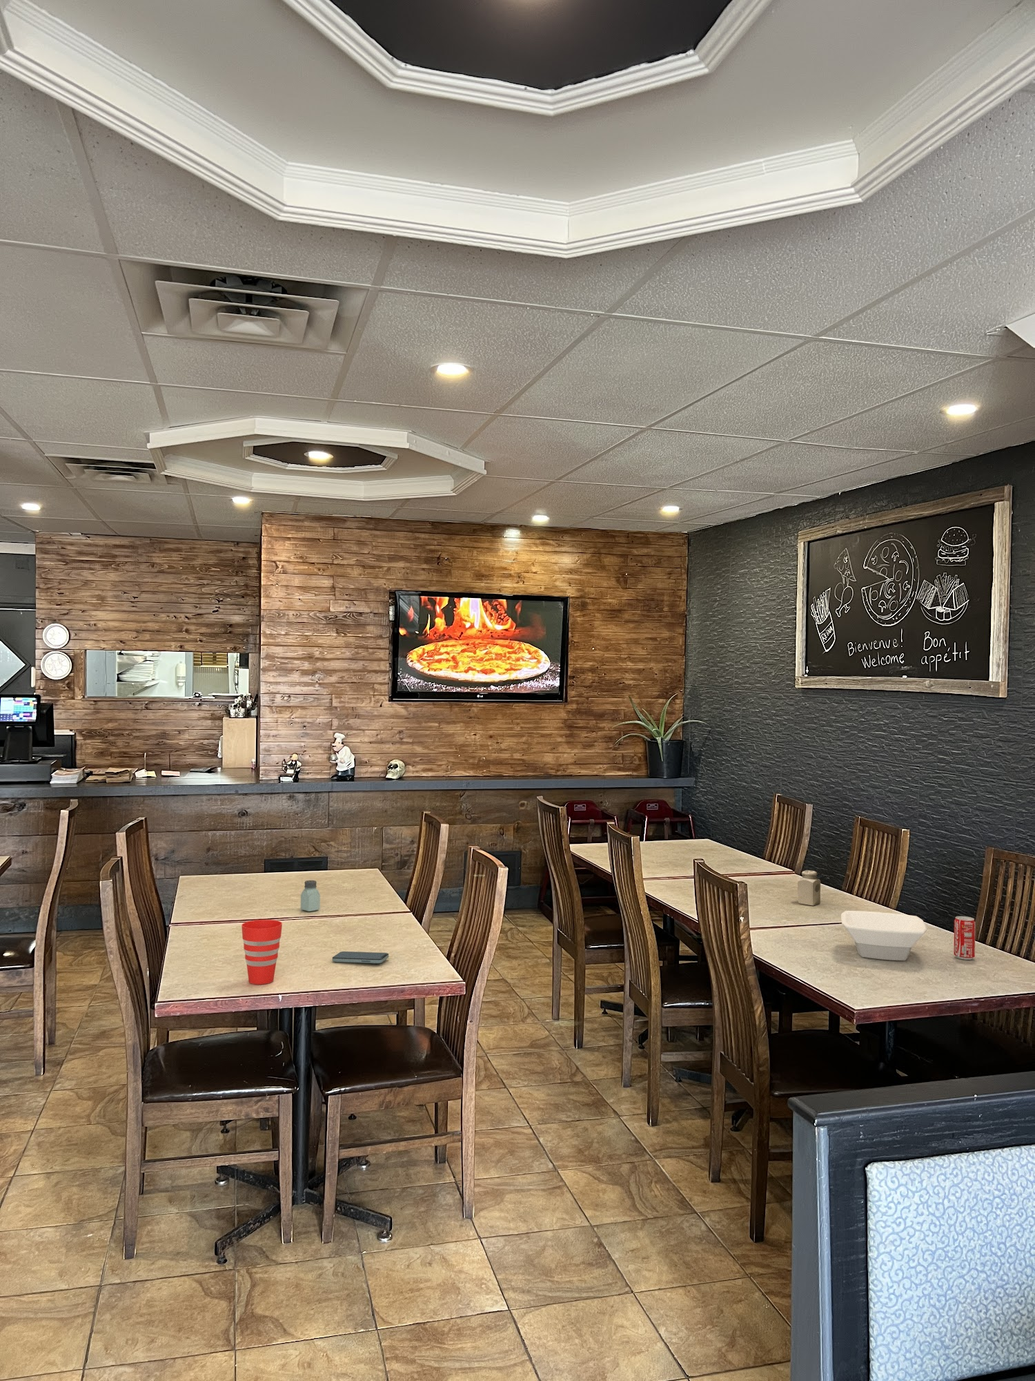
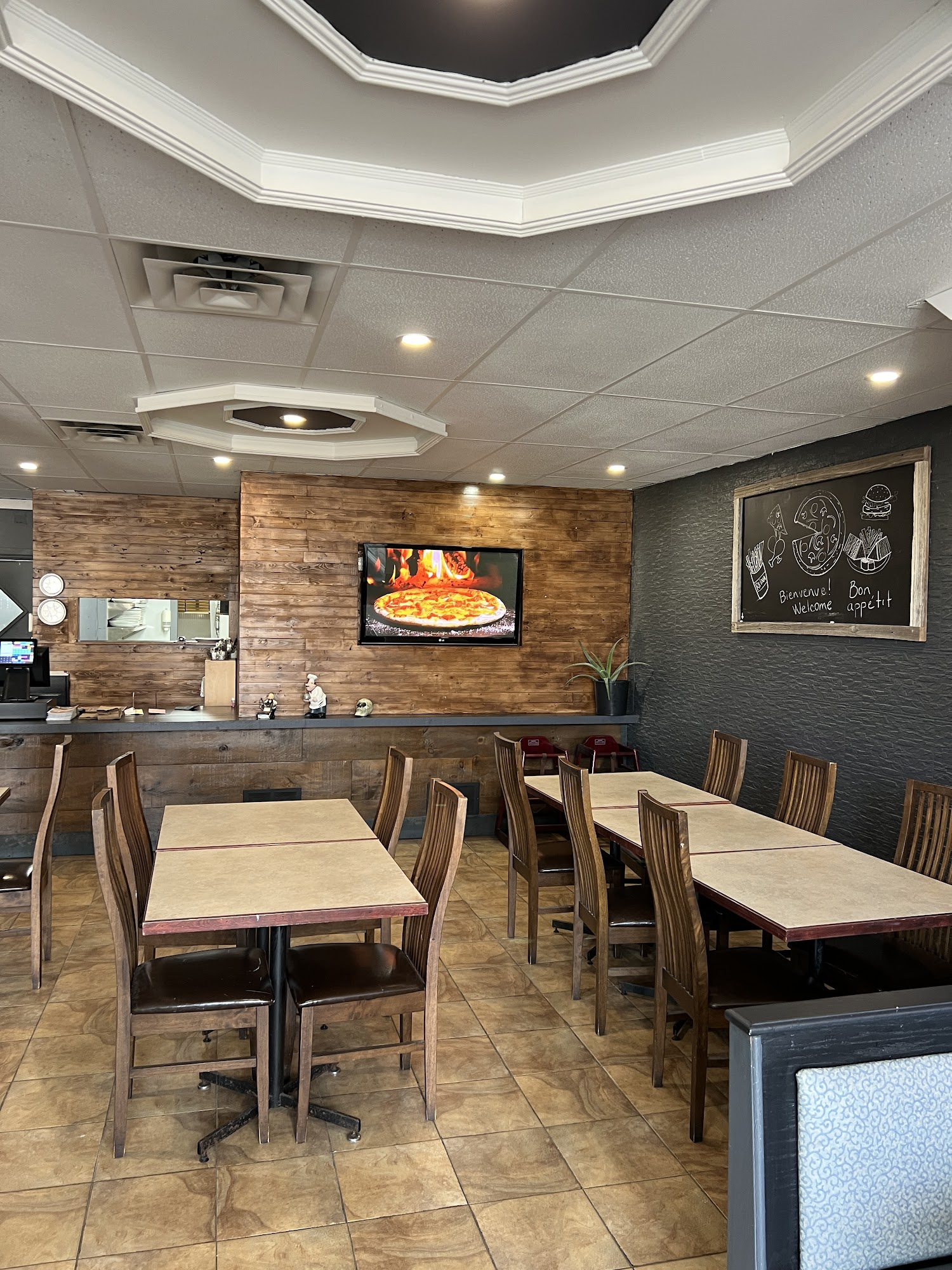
- cup [240,919,283,985]
- saltshaker [300,880,321,912]
- smartphone [332,950,389,965]
- beverage can [952,916,975,960]
- bowl [840,910,927,961]
- salt shaker [797,870,821,906]
